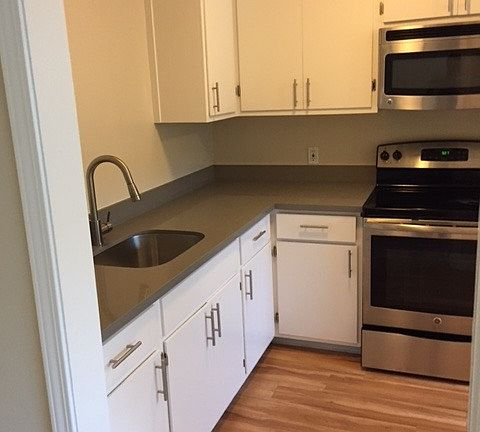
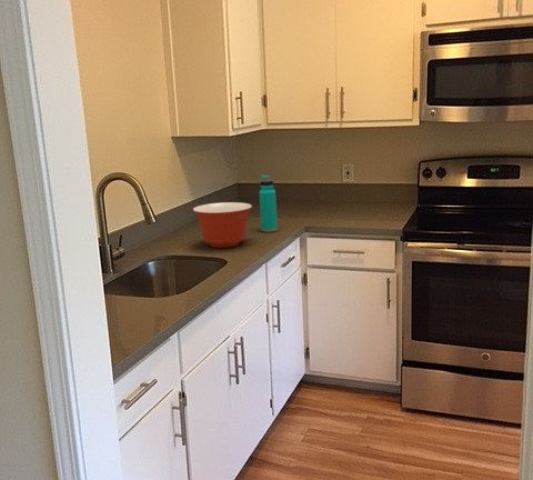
+ mixing bowl [192,201,253,249]
+ water bottle [259,174,279,233]
